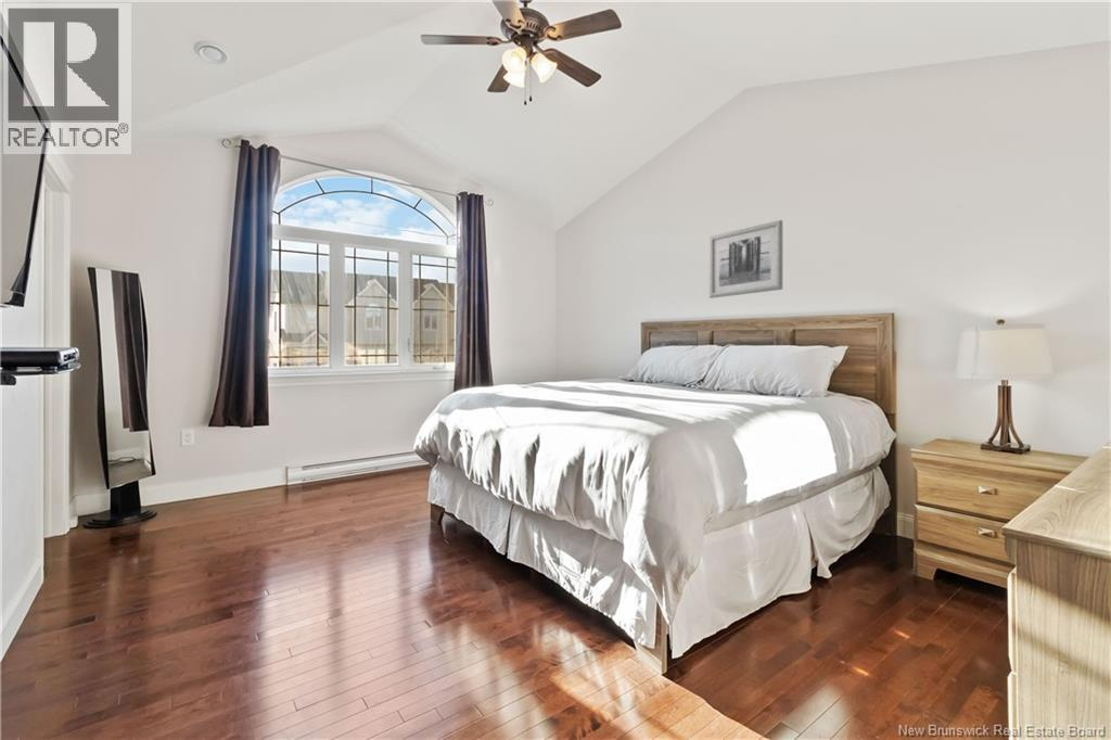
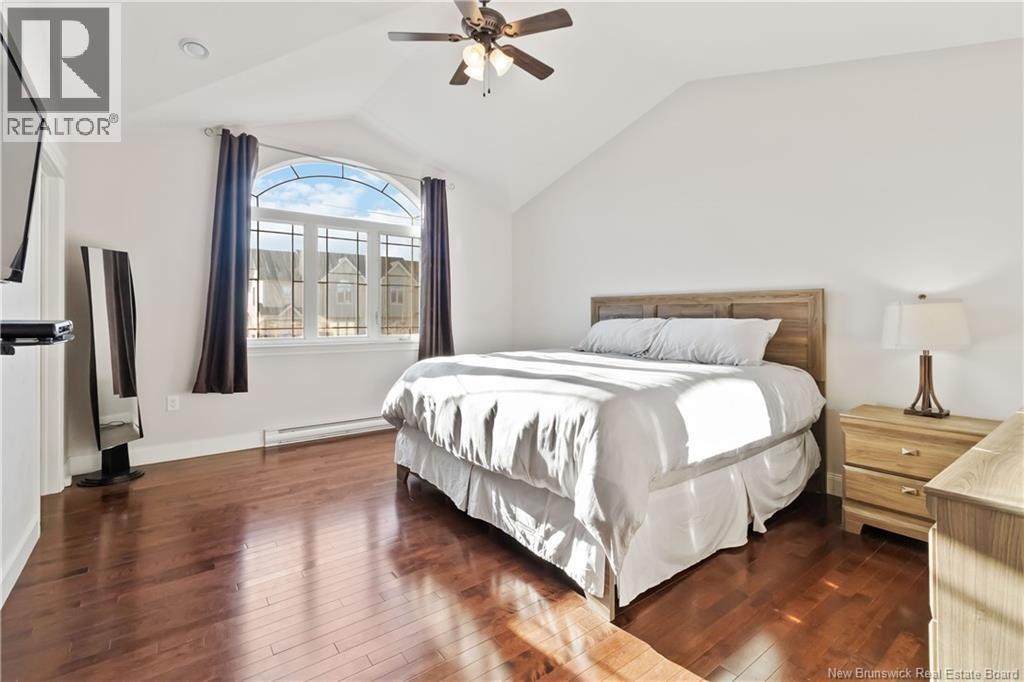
- wall art [708,219,783,299]
